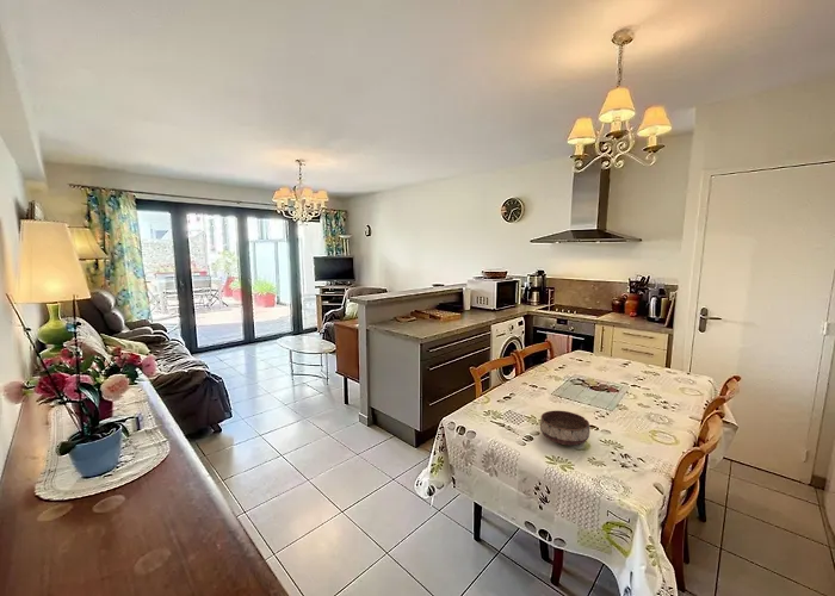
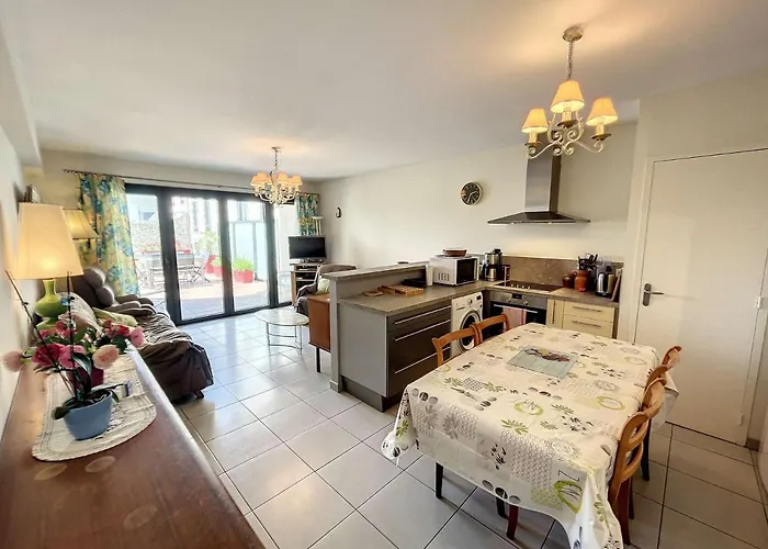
- bowl [539,410,590,446]
